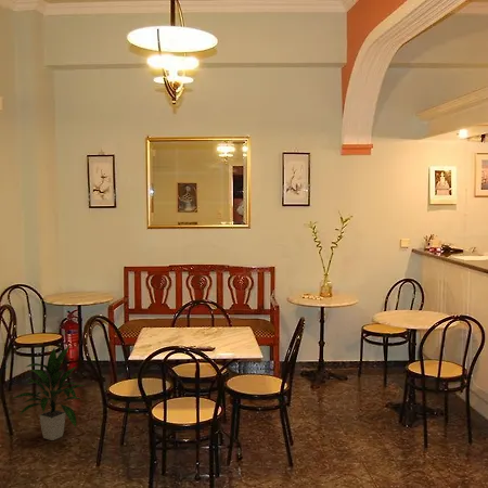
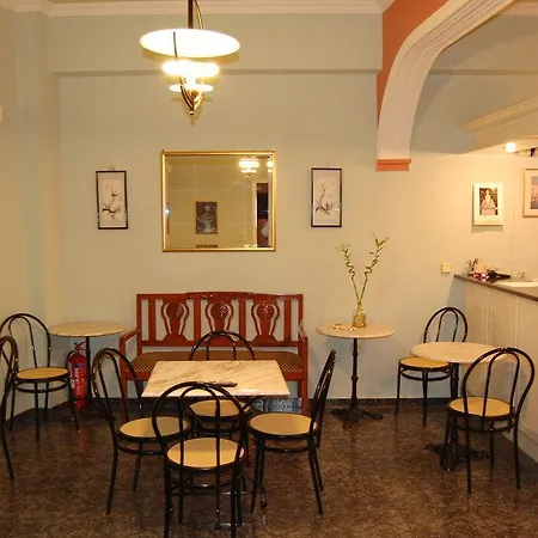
- indoor plant [11,345,86,441]
